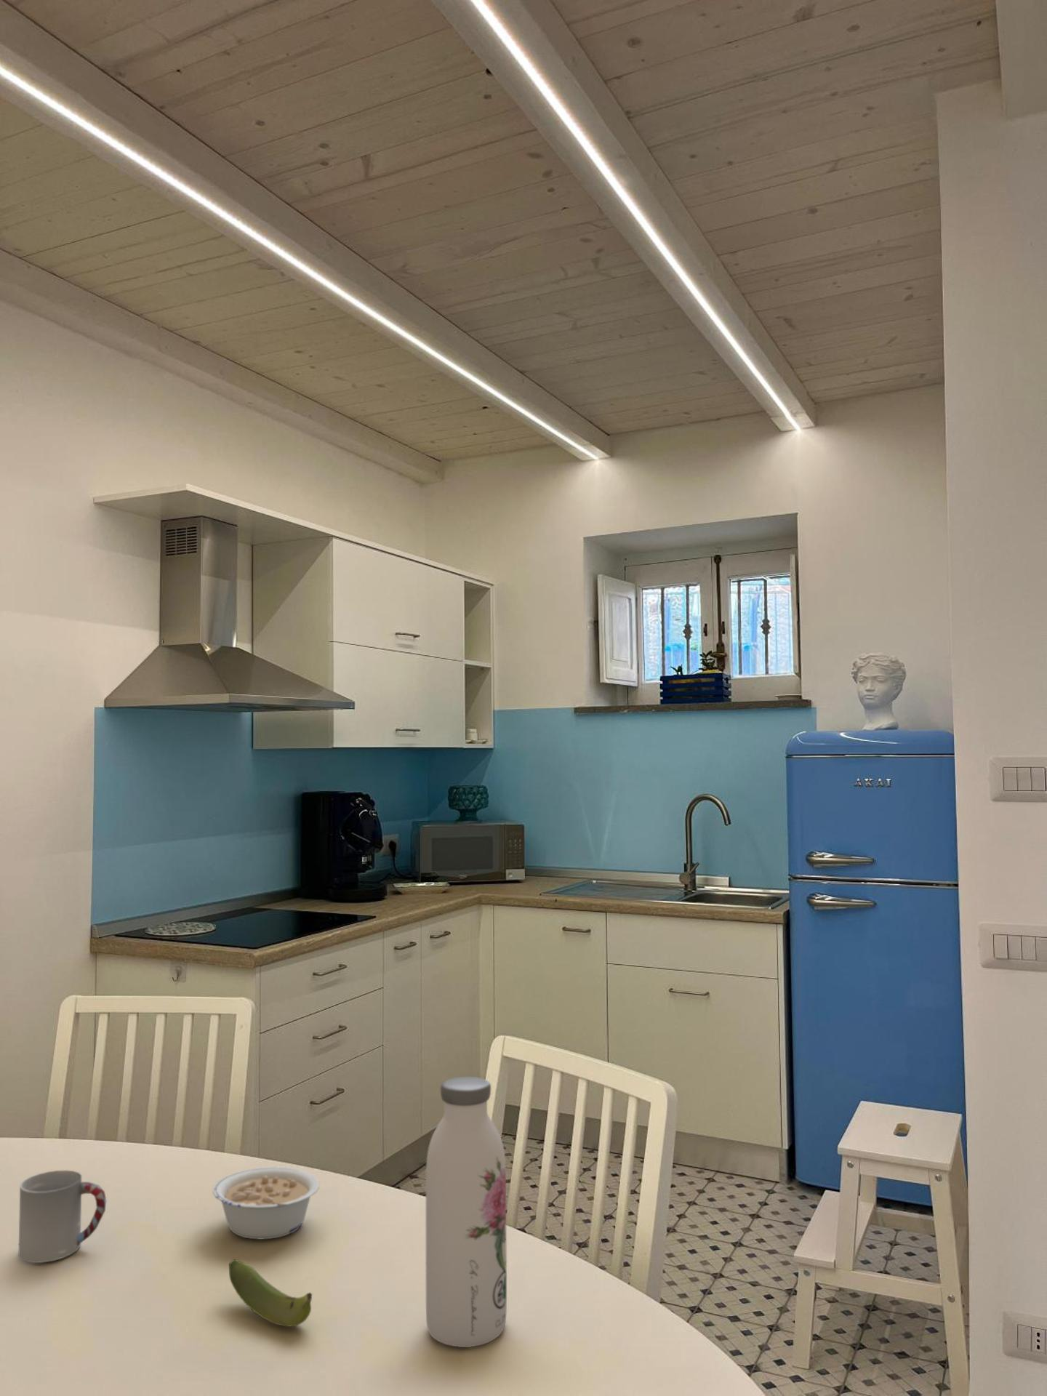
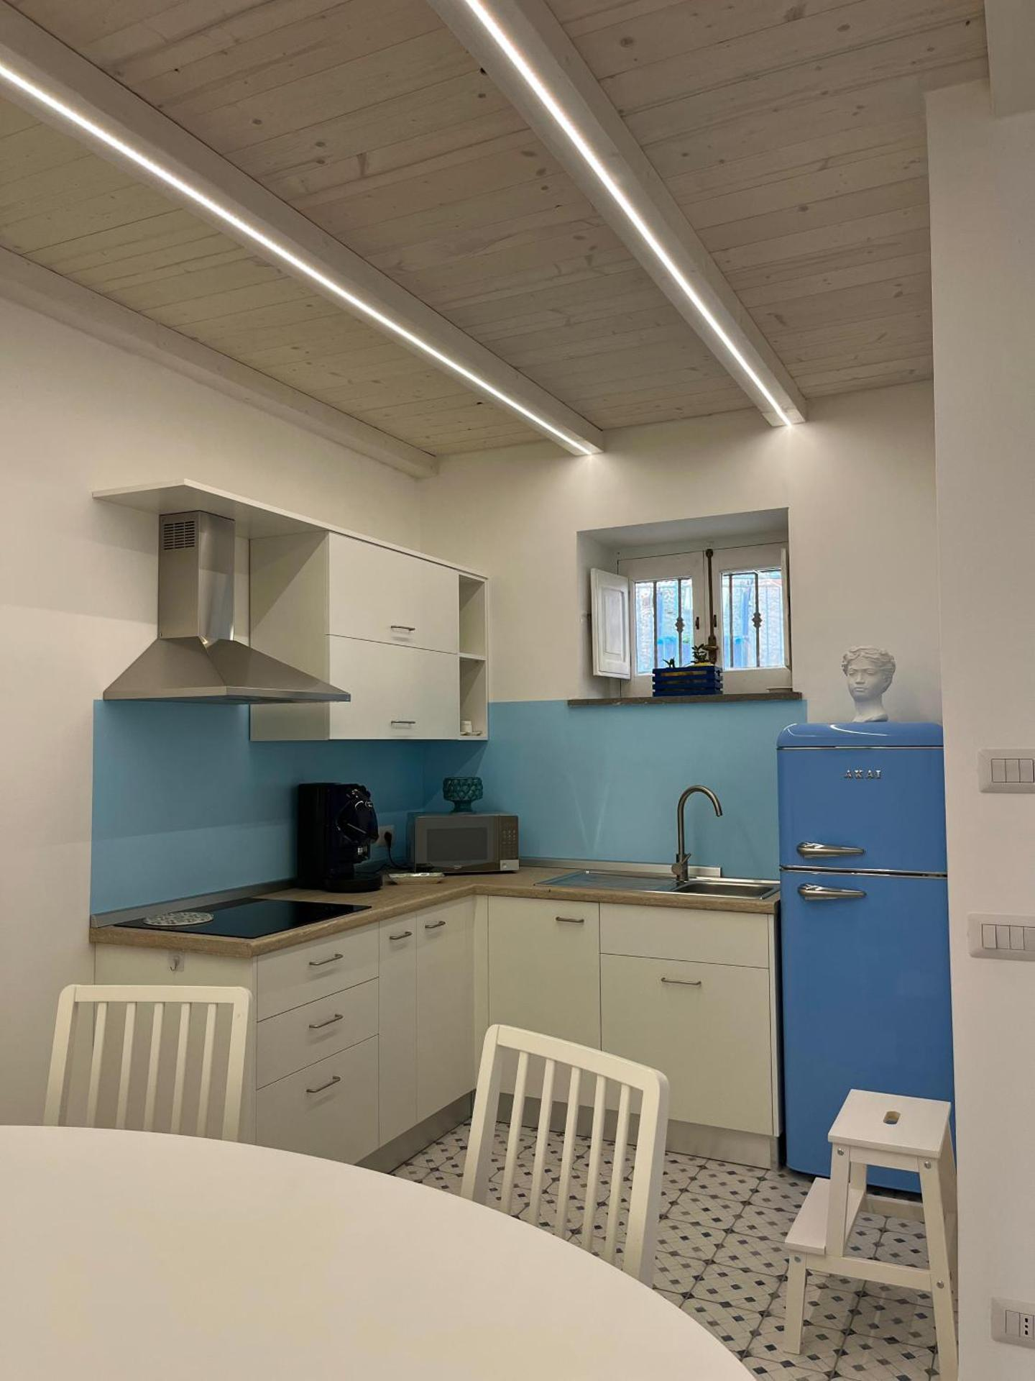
- legume [211,1166,320,1240]
- water bottle [426,1076,507,1348]
- cup [18,1170,107,1264]
- banana [229,1259,312,1328]
